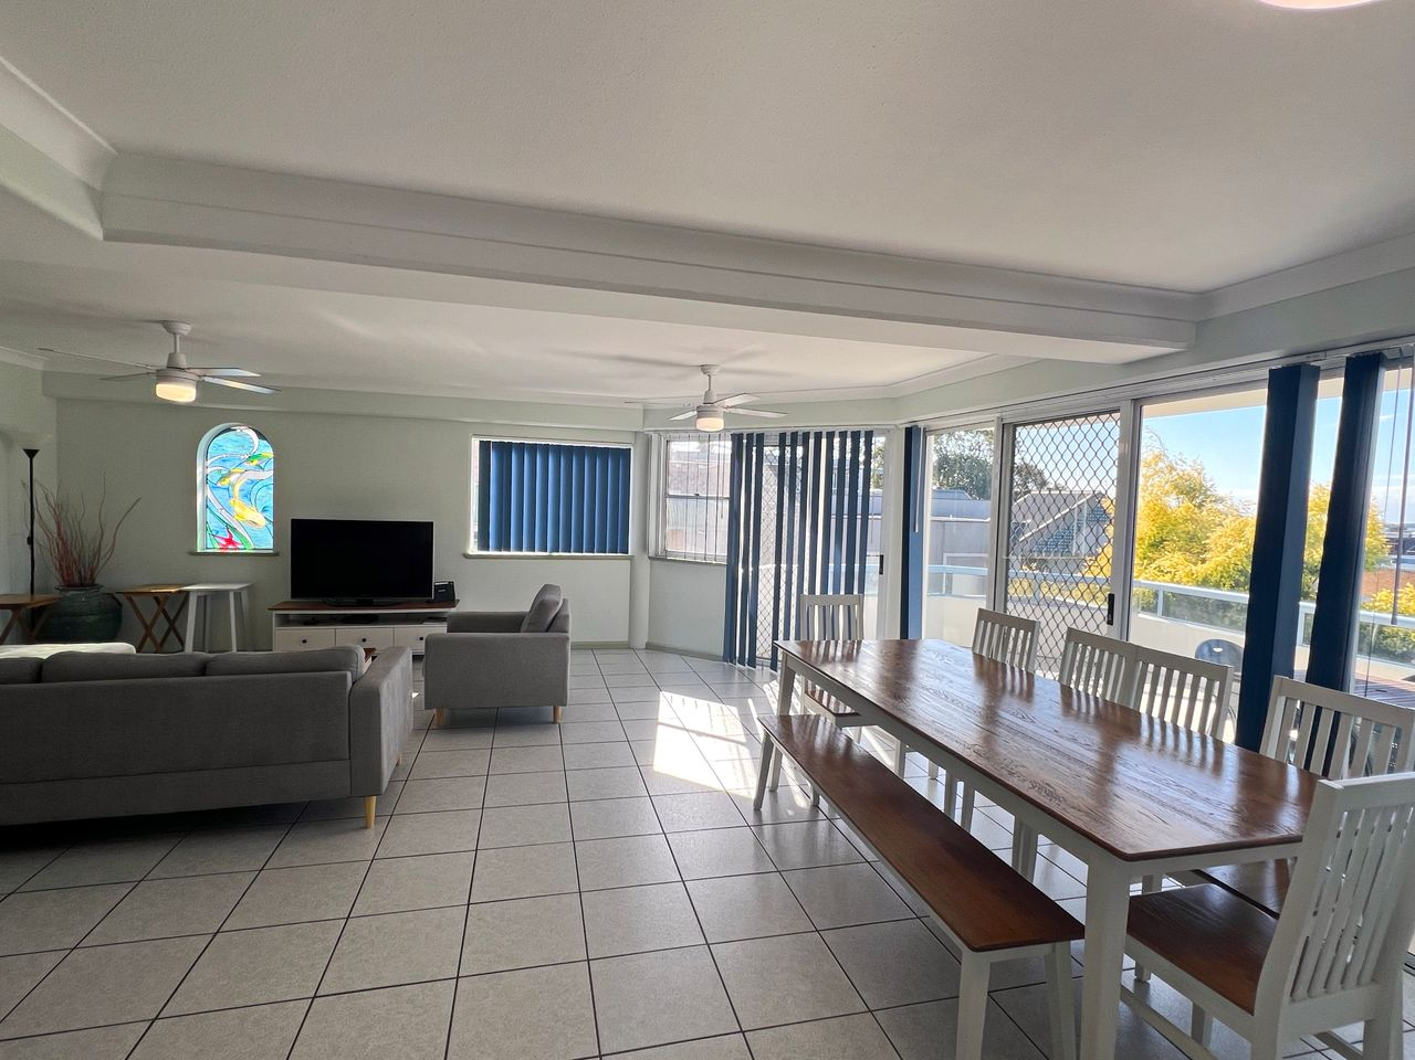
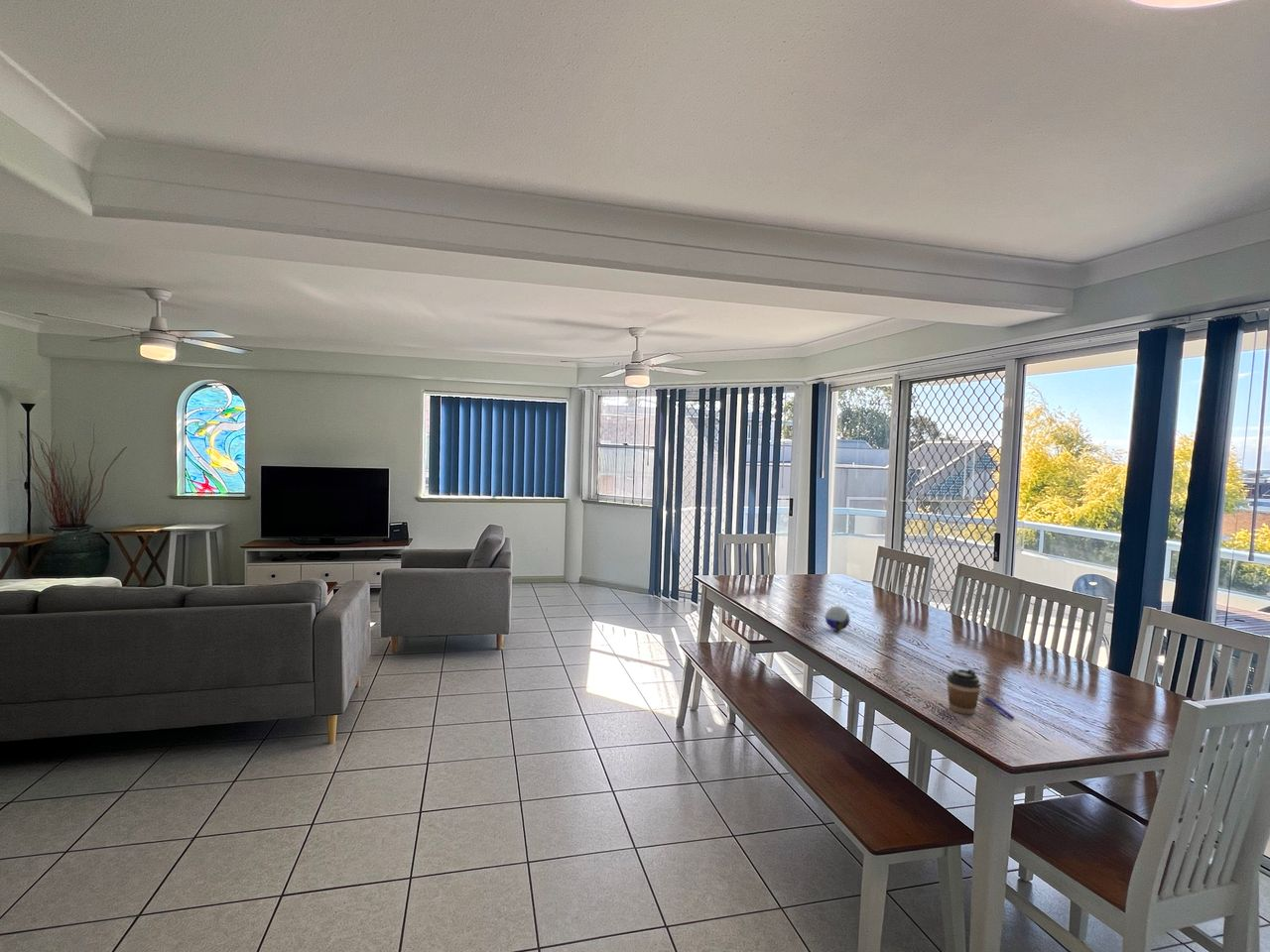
+ coffee cup [946,668,982,715]
+ pen [982,694,1015,720]
+ decorative orb [825,605,851,632]
